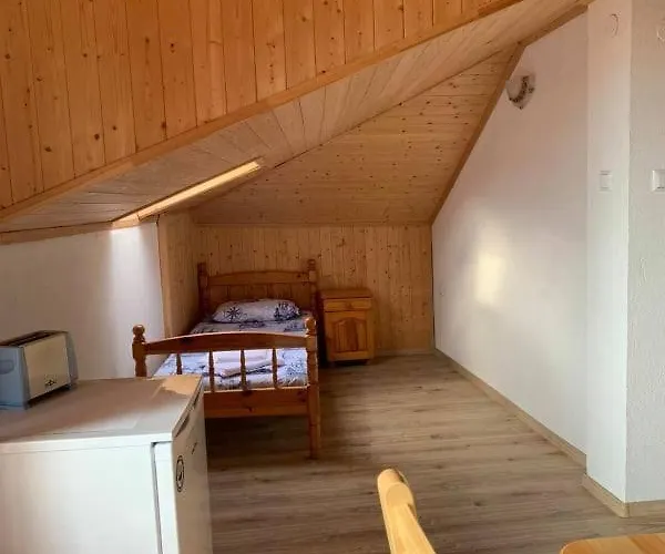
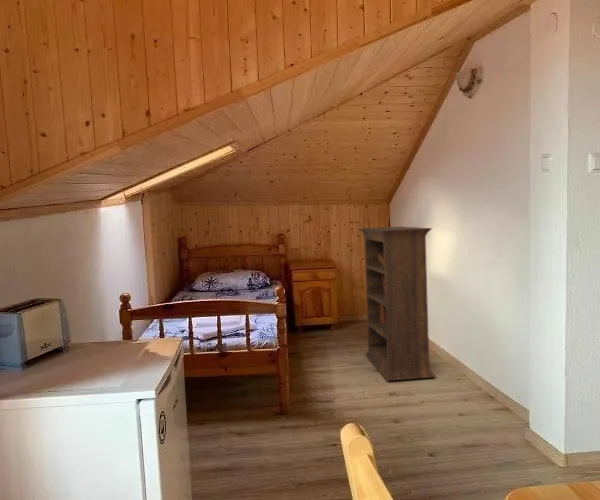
+ bookcase [358,226,437,382]
